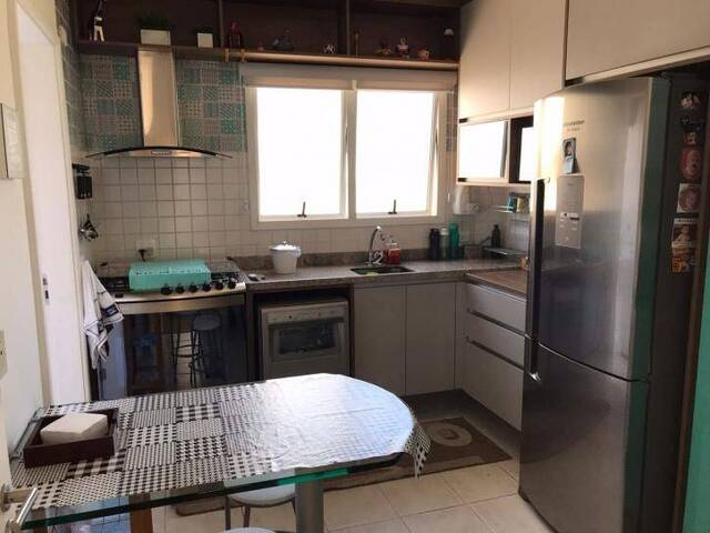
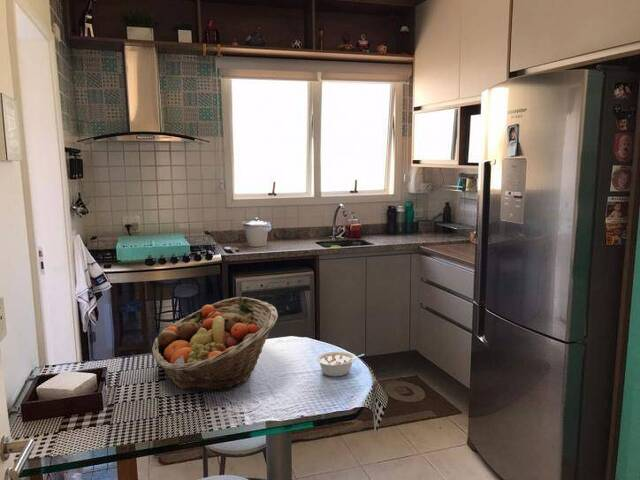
+ fruit basket [151,296,279,393]
+ legume [315,350,365,377]
